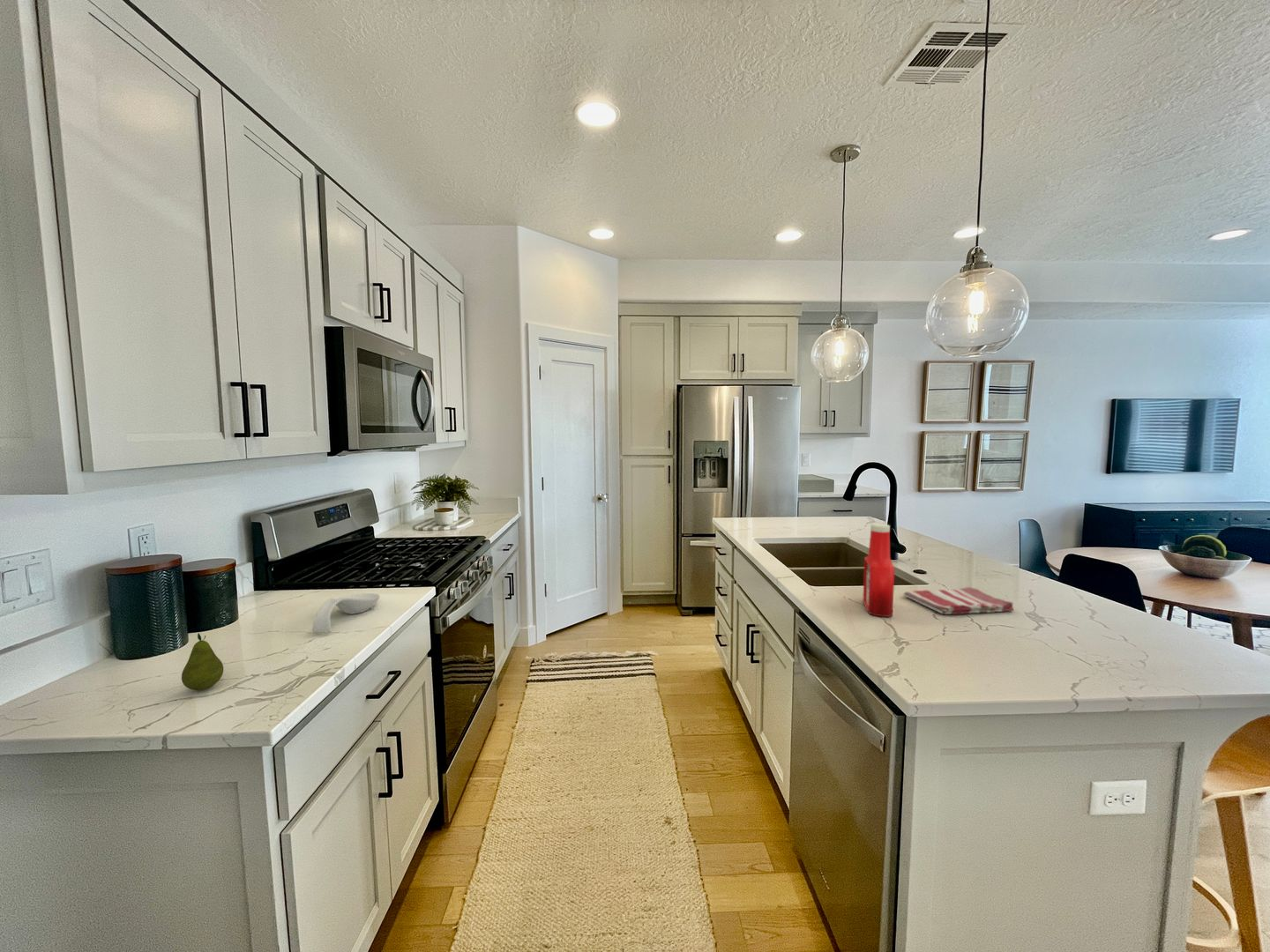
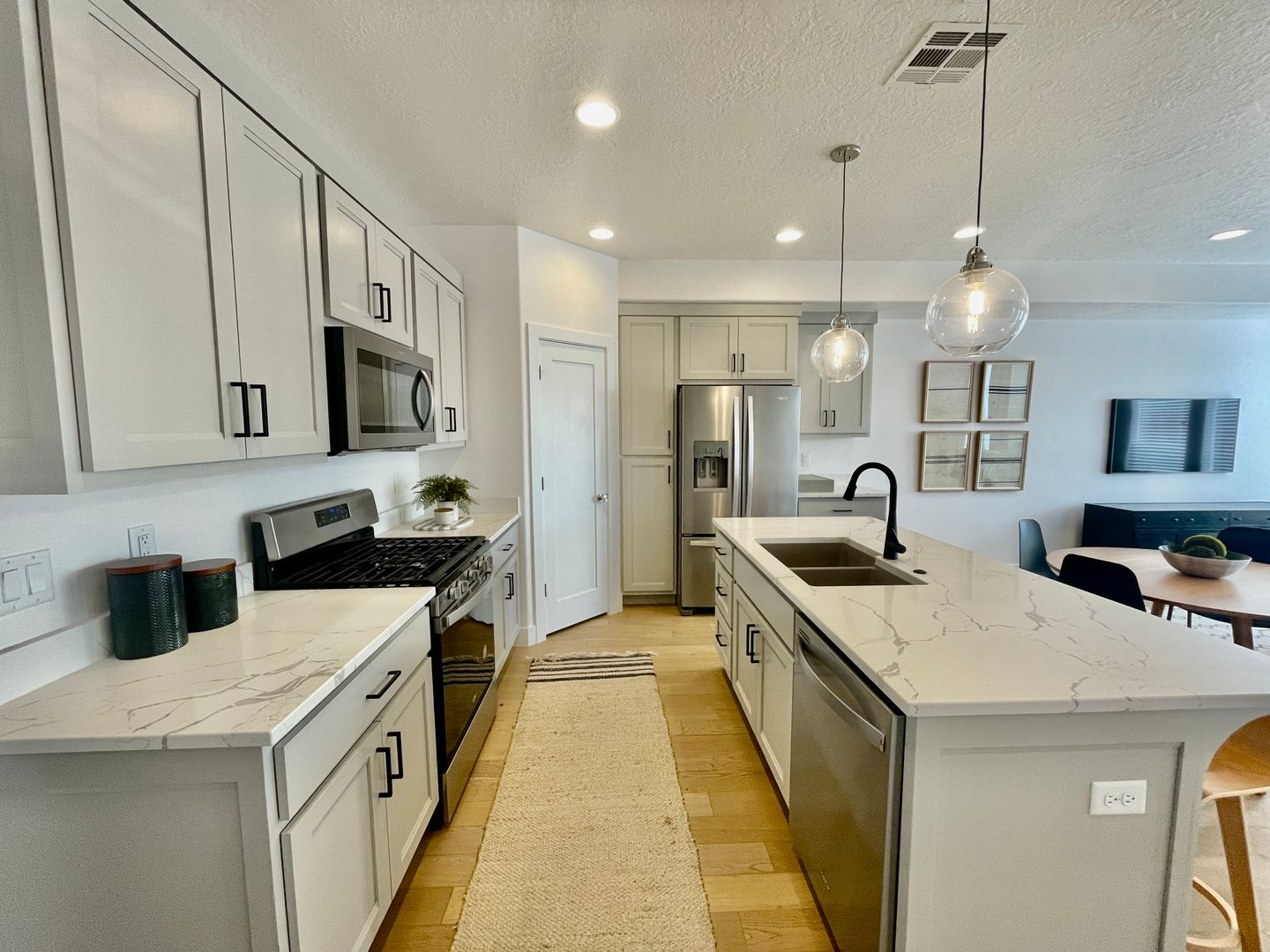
- dish towel [903,586,1014,615]
- spoon rest [311,592,381,634]
- fruit [181,632,224,691]
- soap bottle [862,523,895,618]
